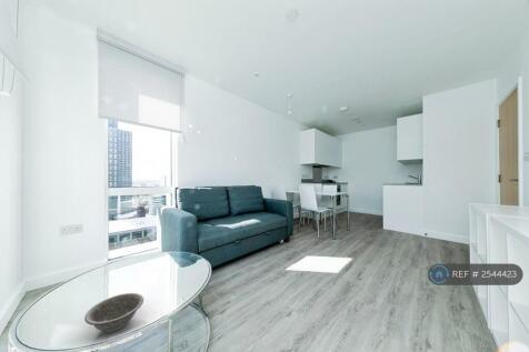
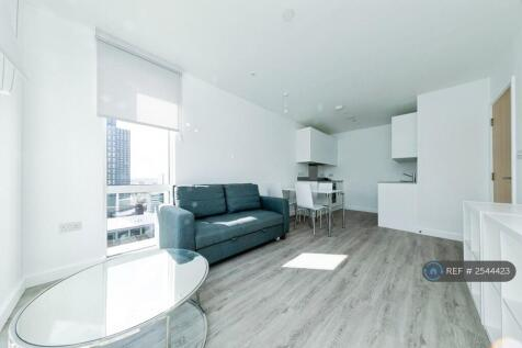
- decorative bowl [83,292,144,333]
